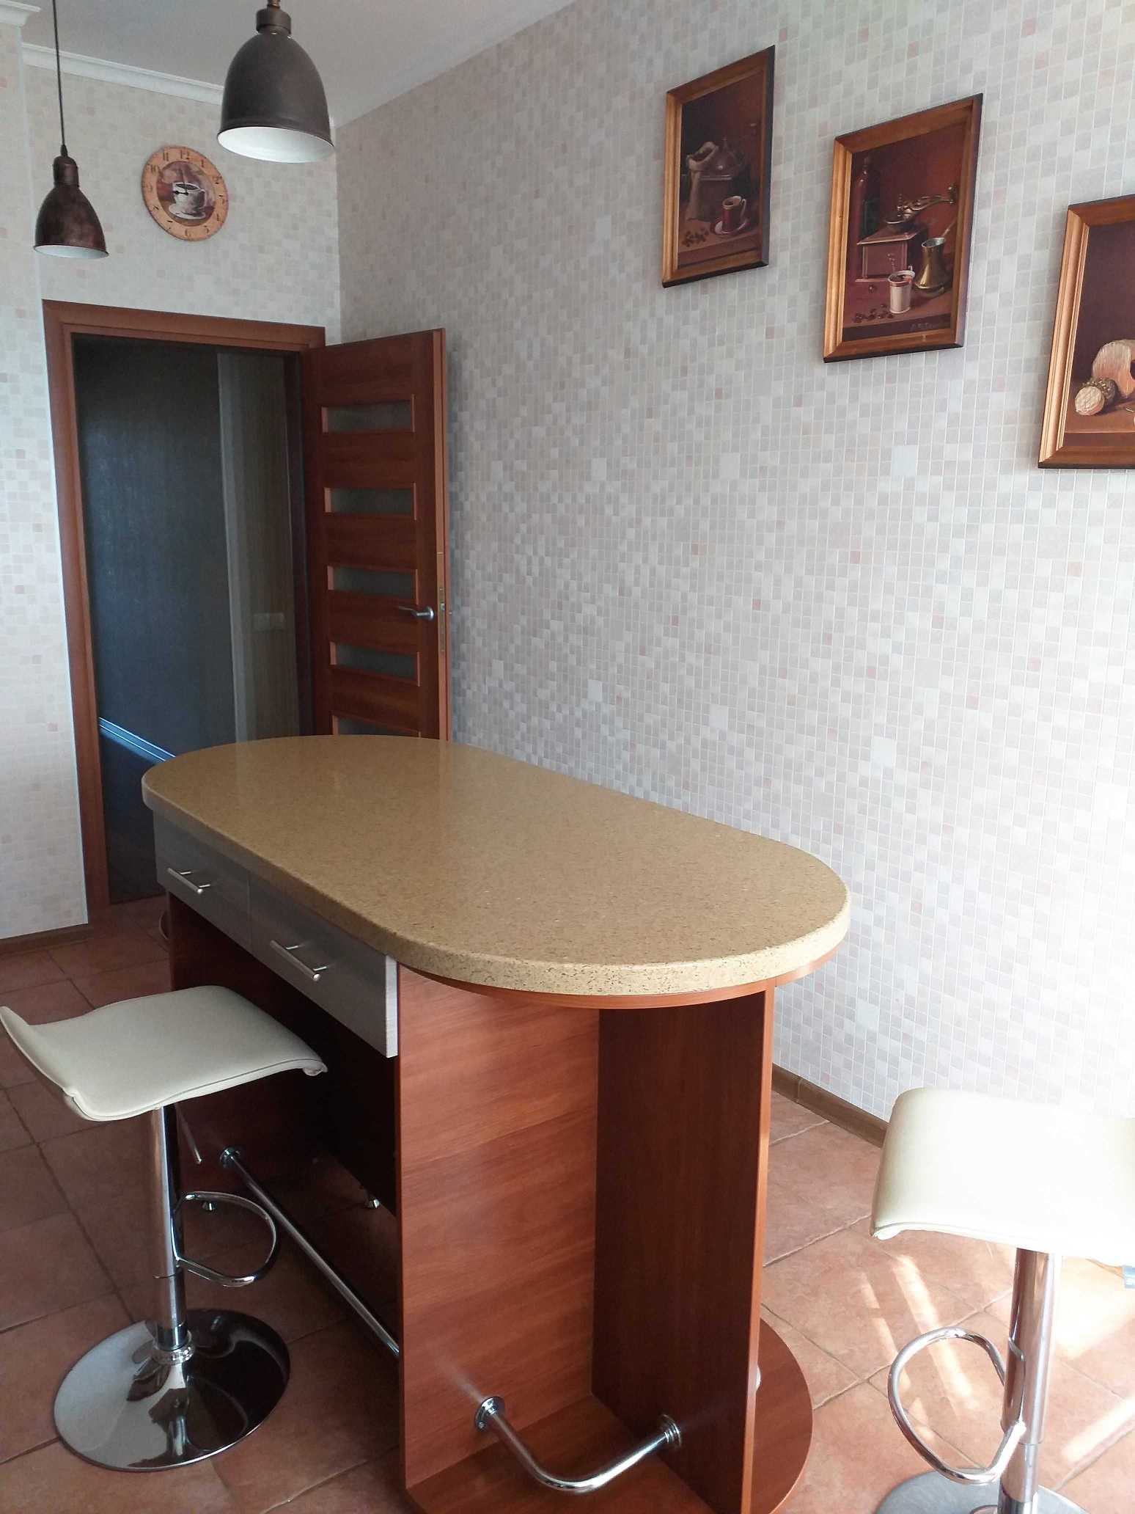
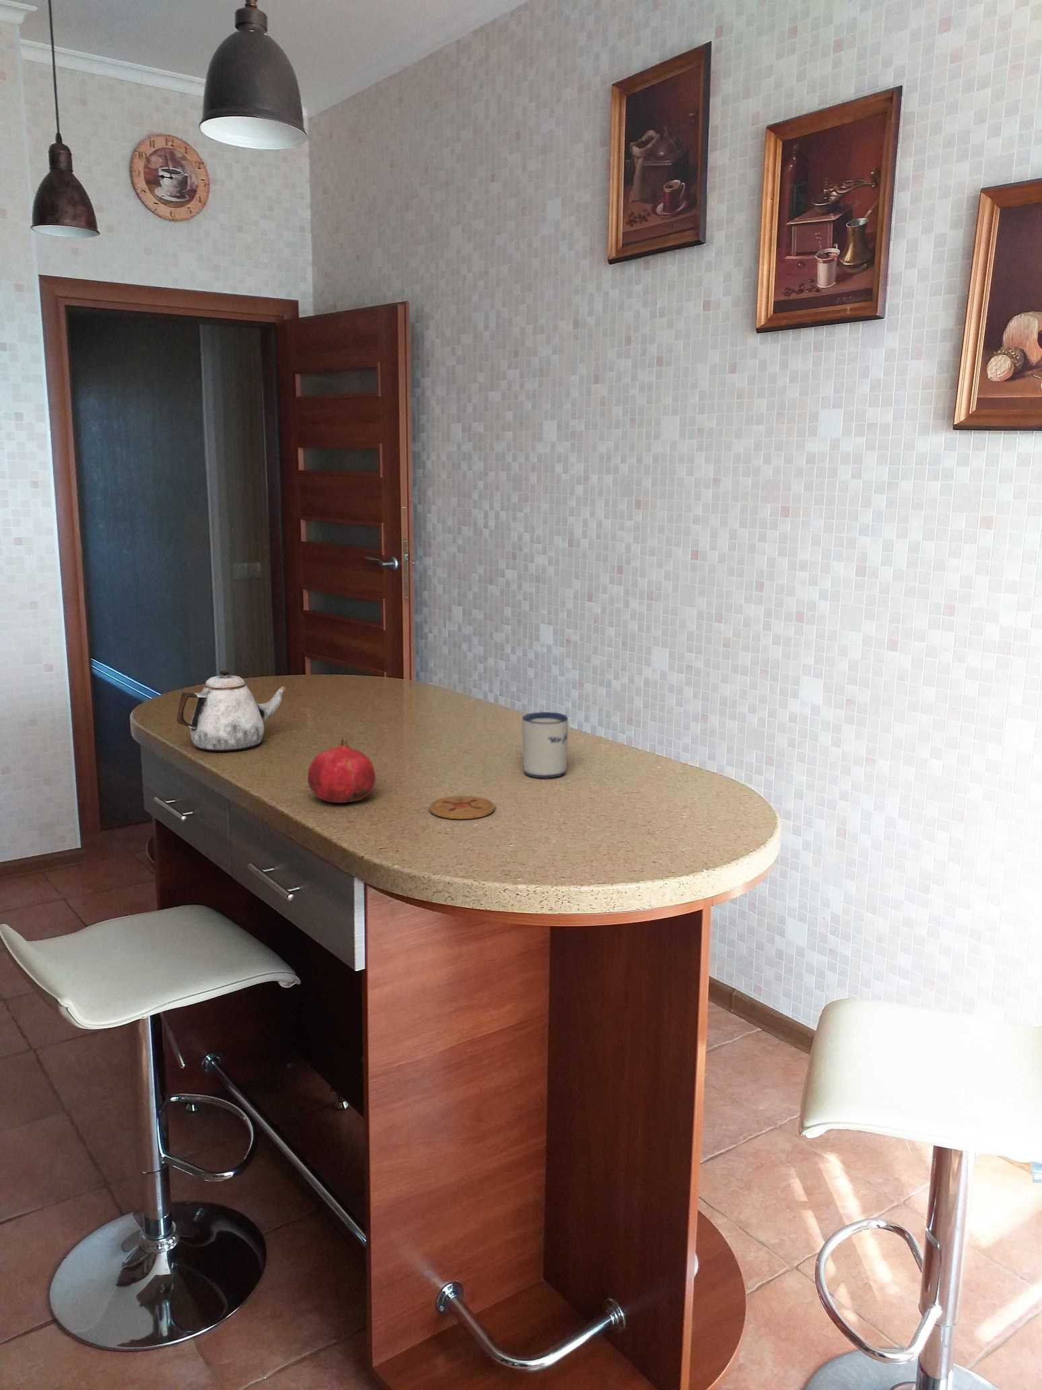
+ mug [522,711,569,778]
+ teapot [176,670,287,752]
+ coaster [429,796,496,820]
+ fruit [306,738,377,803]
